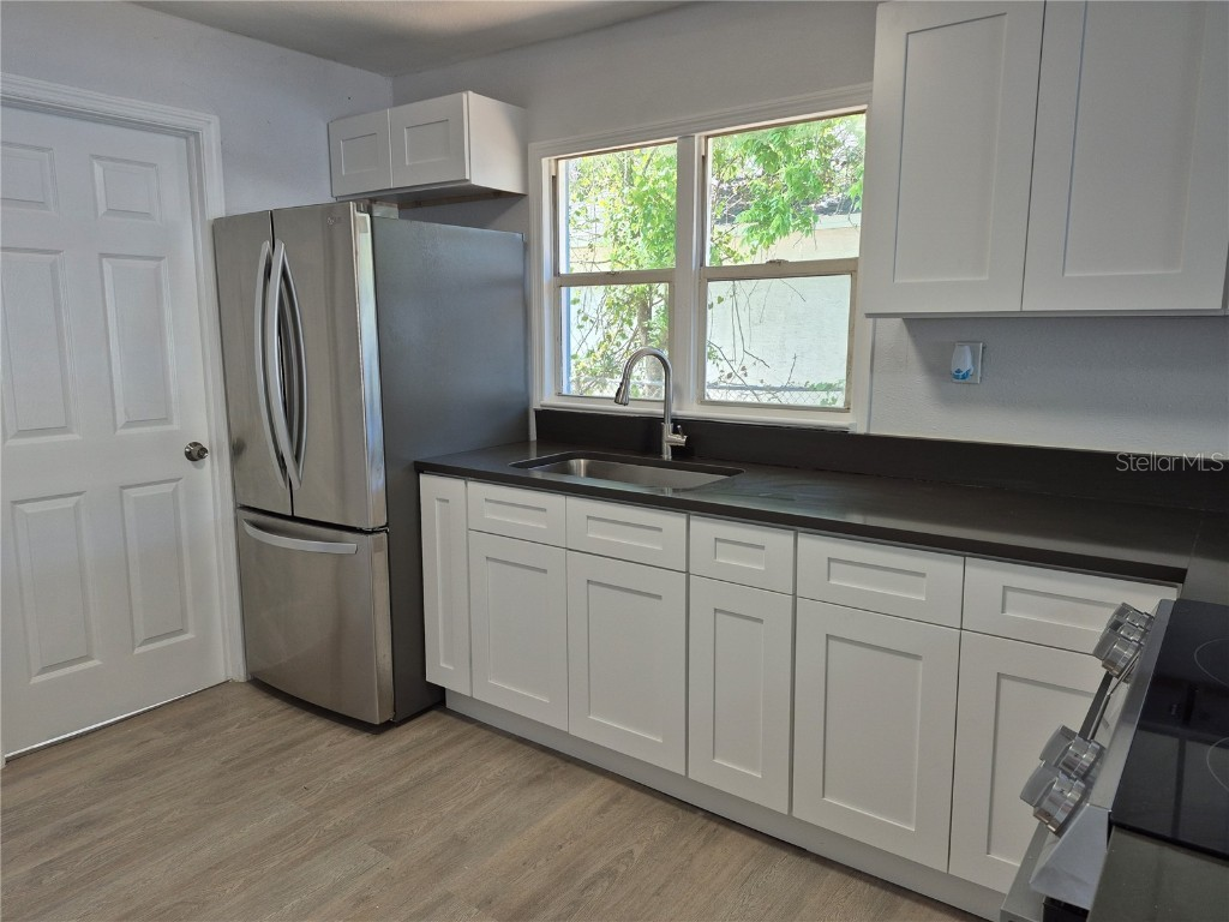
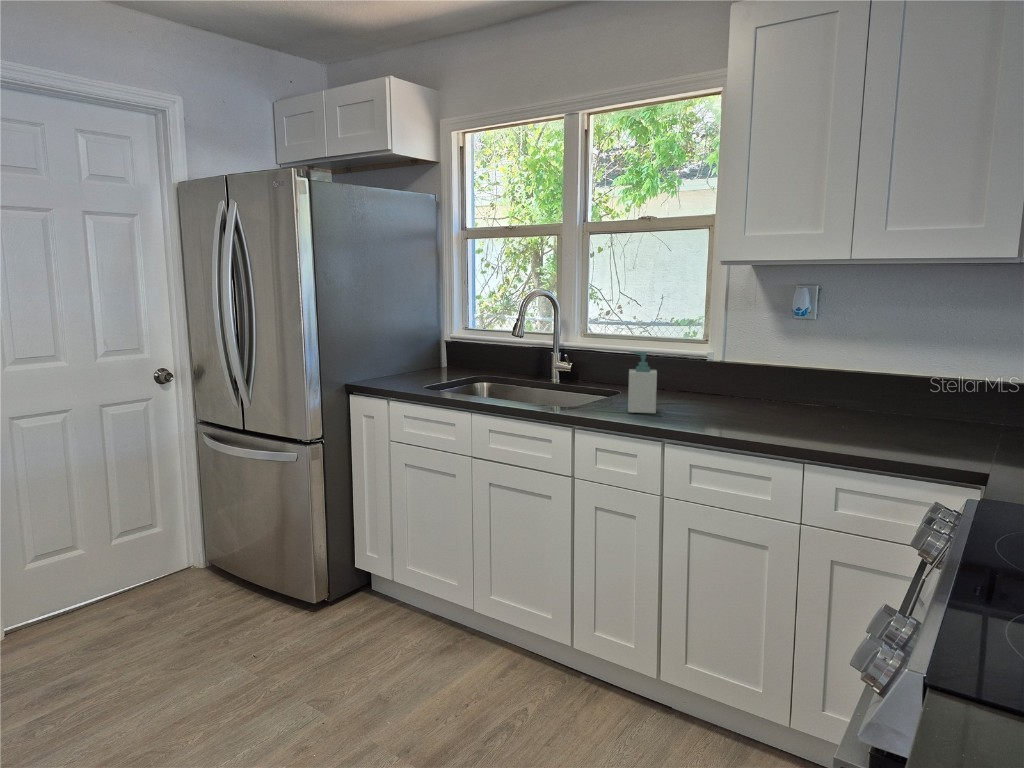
+ soap bottle [627,350,658,414]
